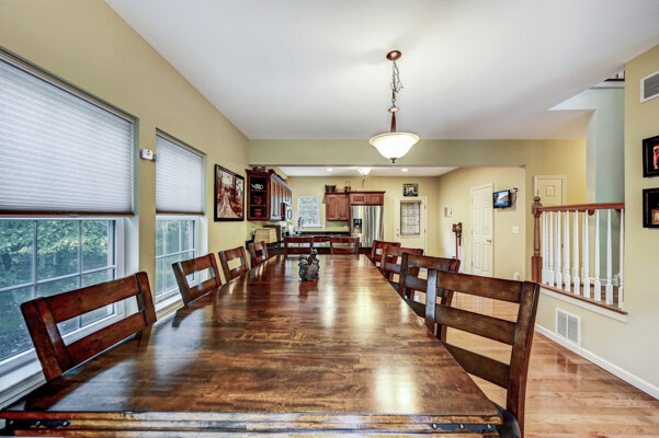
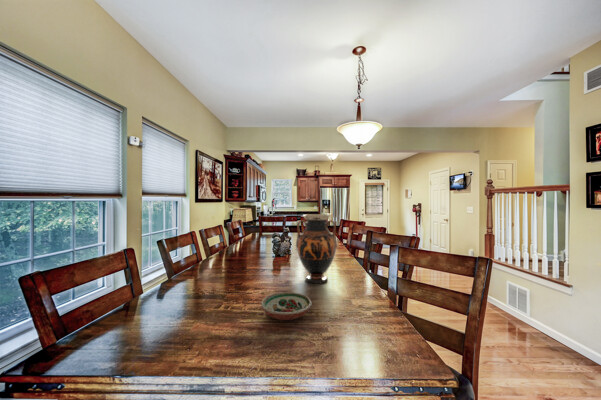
+ vase [295,213,338,285]
+ decorative bowl [260,291,313,321]
